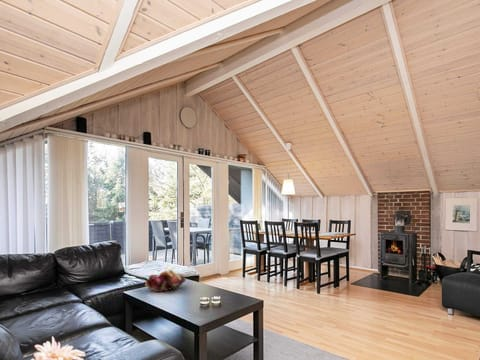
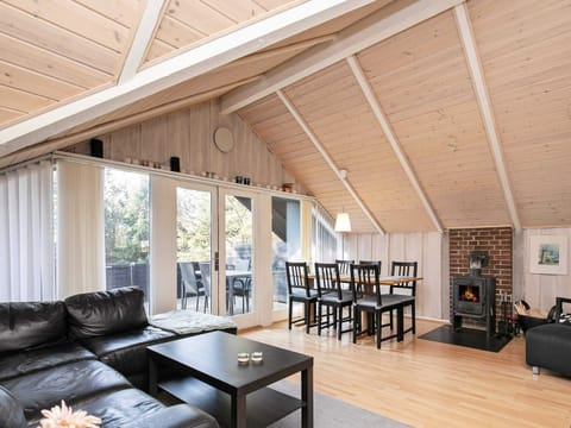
- fruit basket [144,269,187,293]
